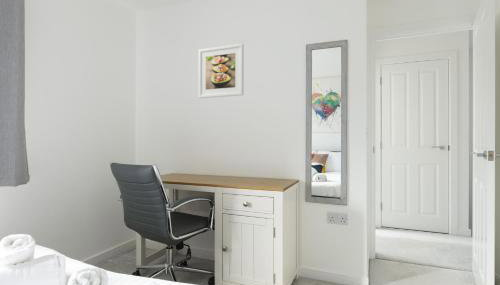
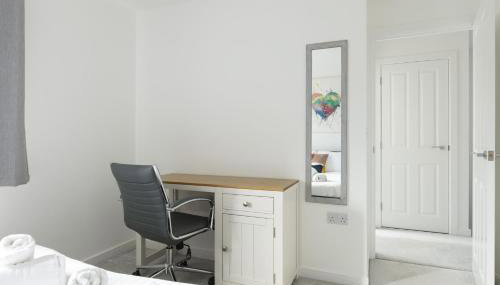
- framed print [198,43,245,99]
